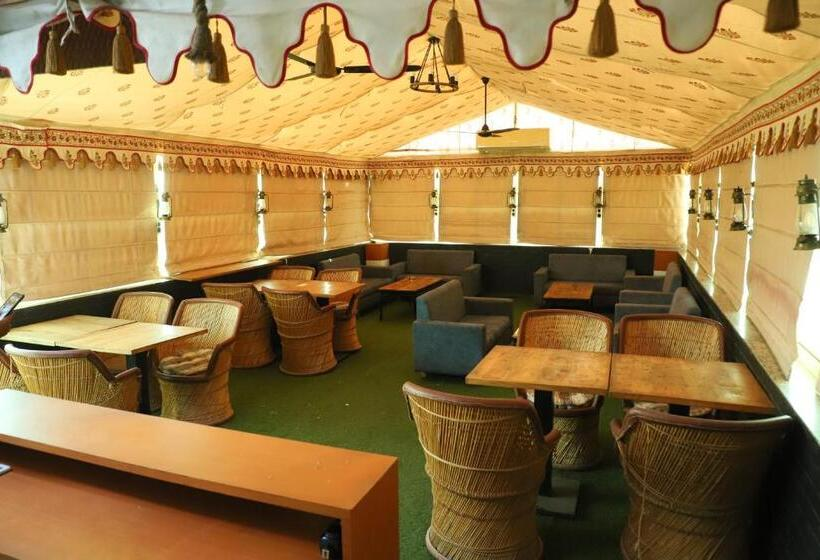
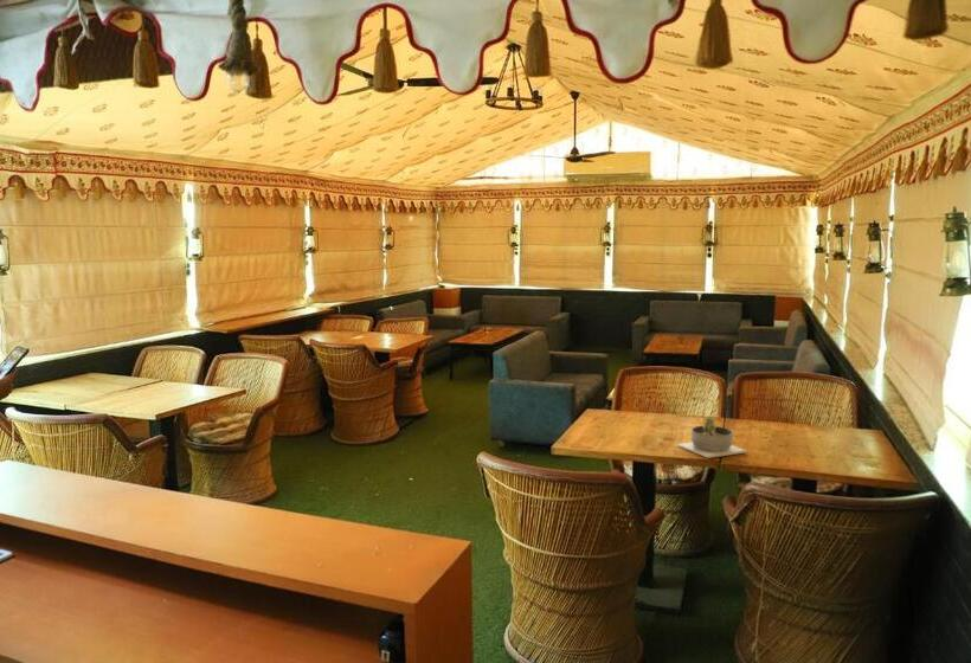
+ succulent planter [676,416,747,459]
